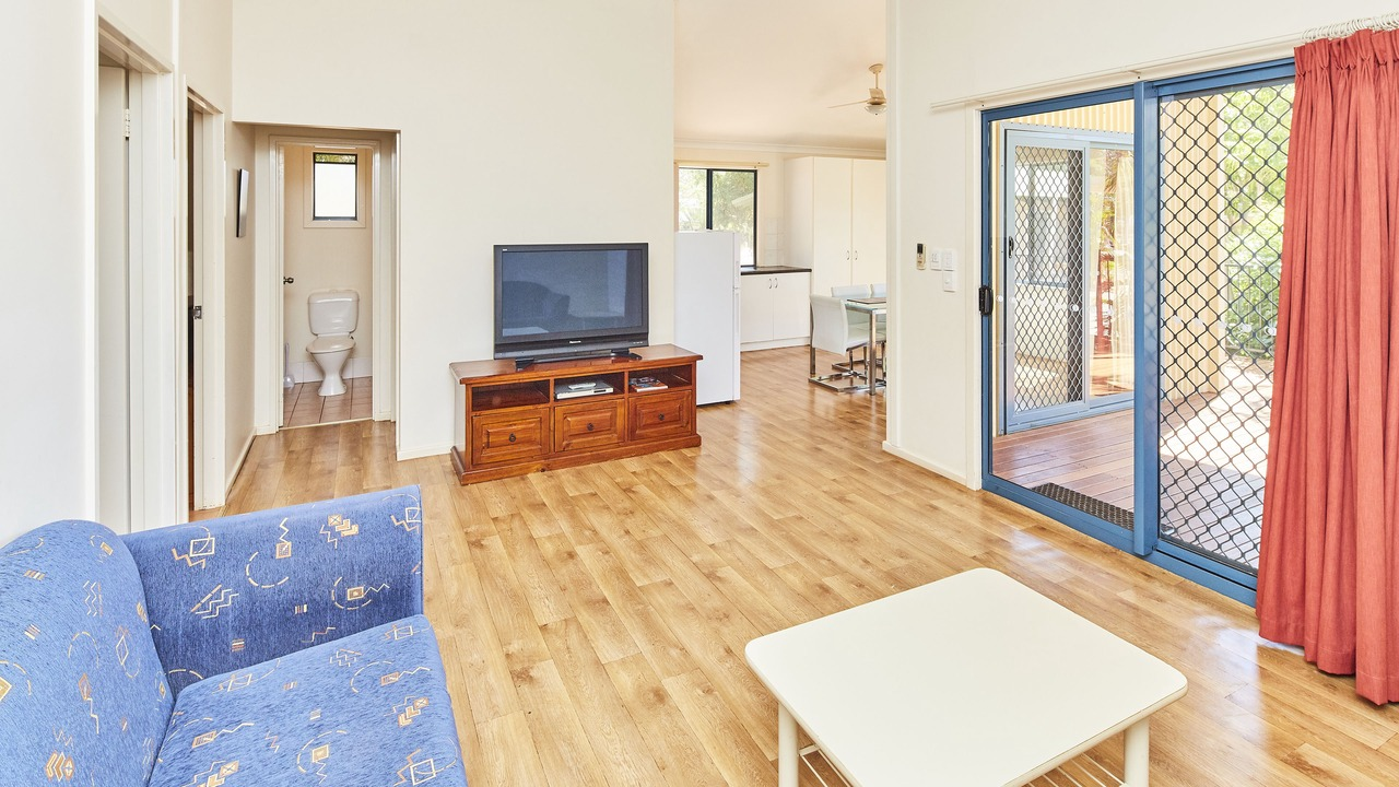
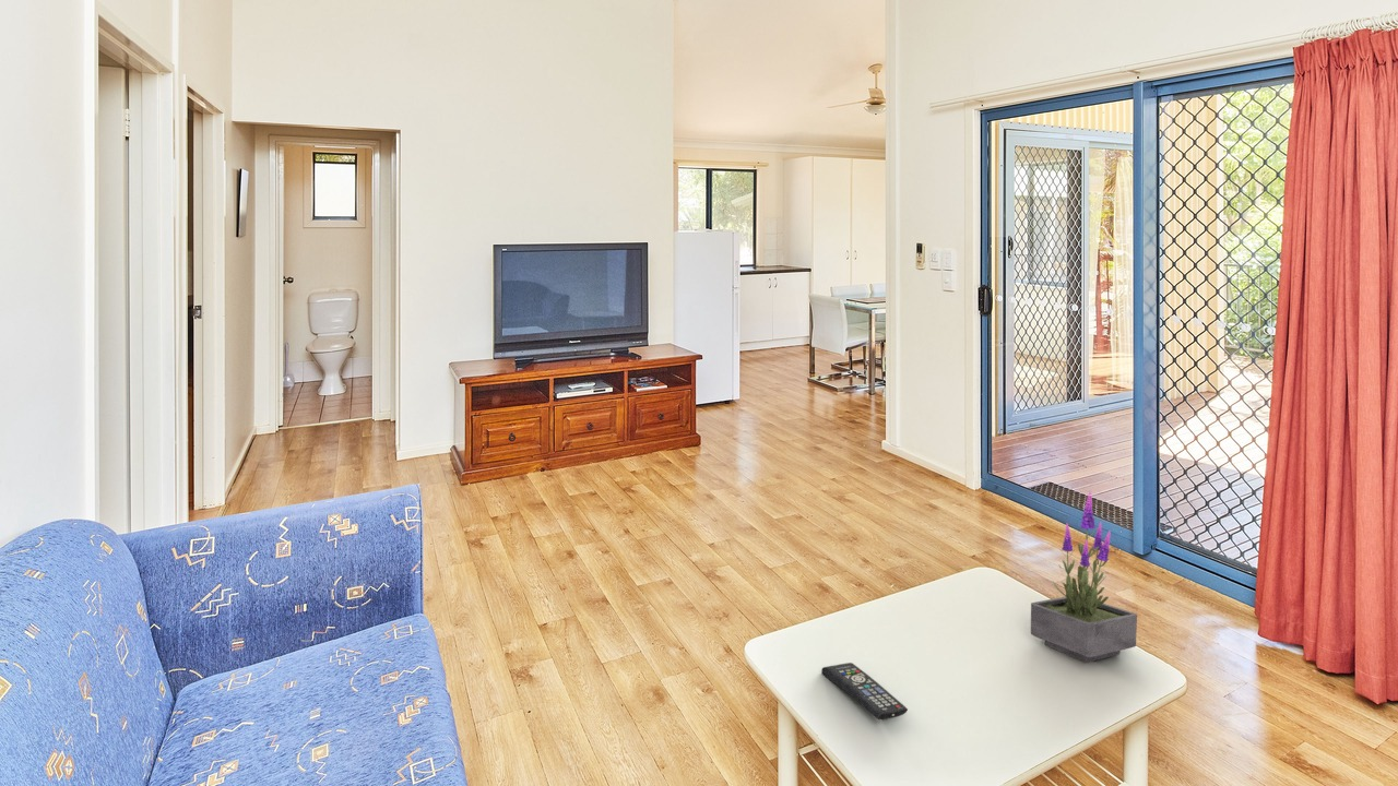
+ remote control [820,662,909,720]
+ potted plant [1030,491,1138,663]
